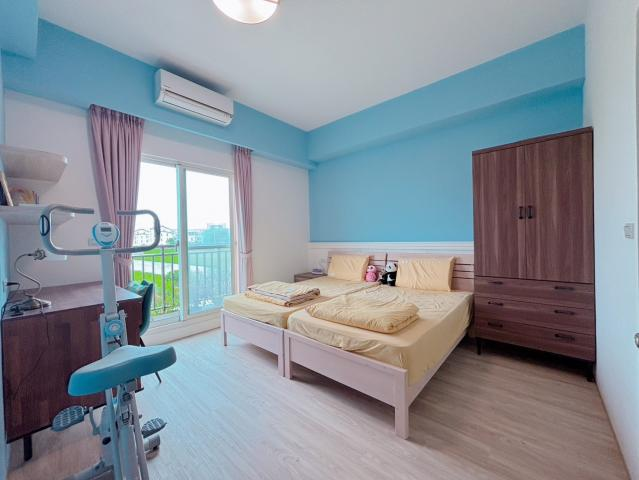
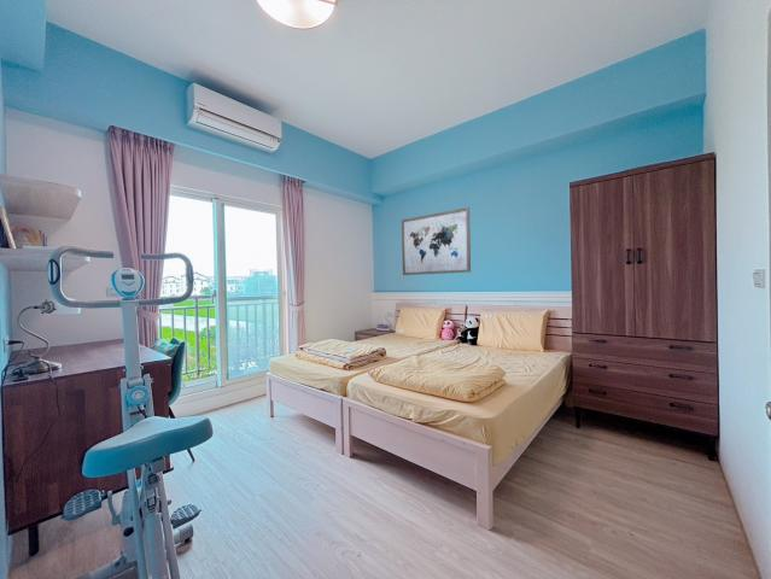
+ wall art [401,206,472,276]
